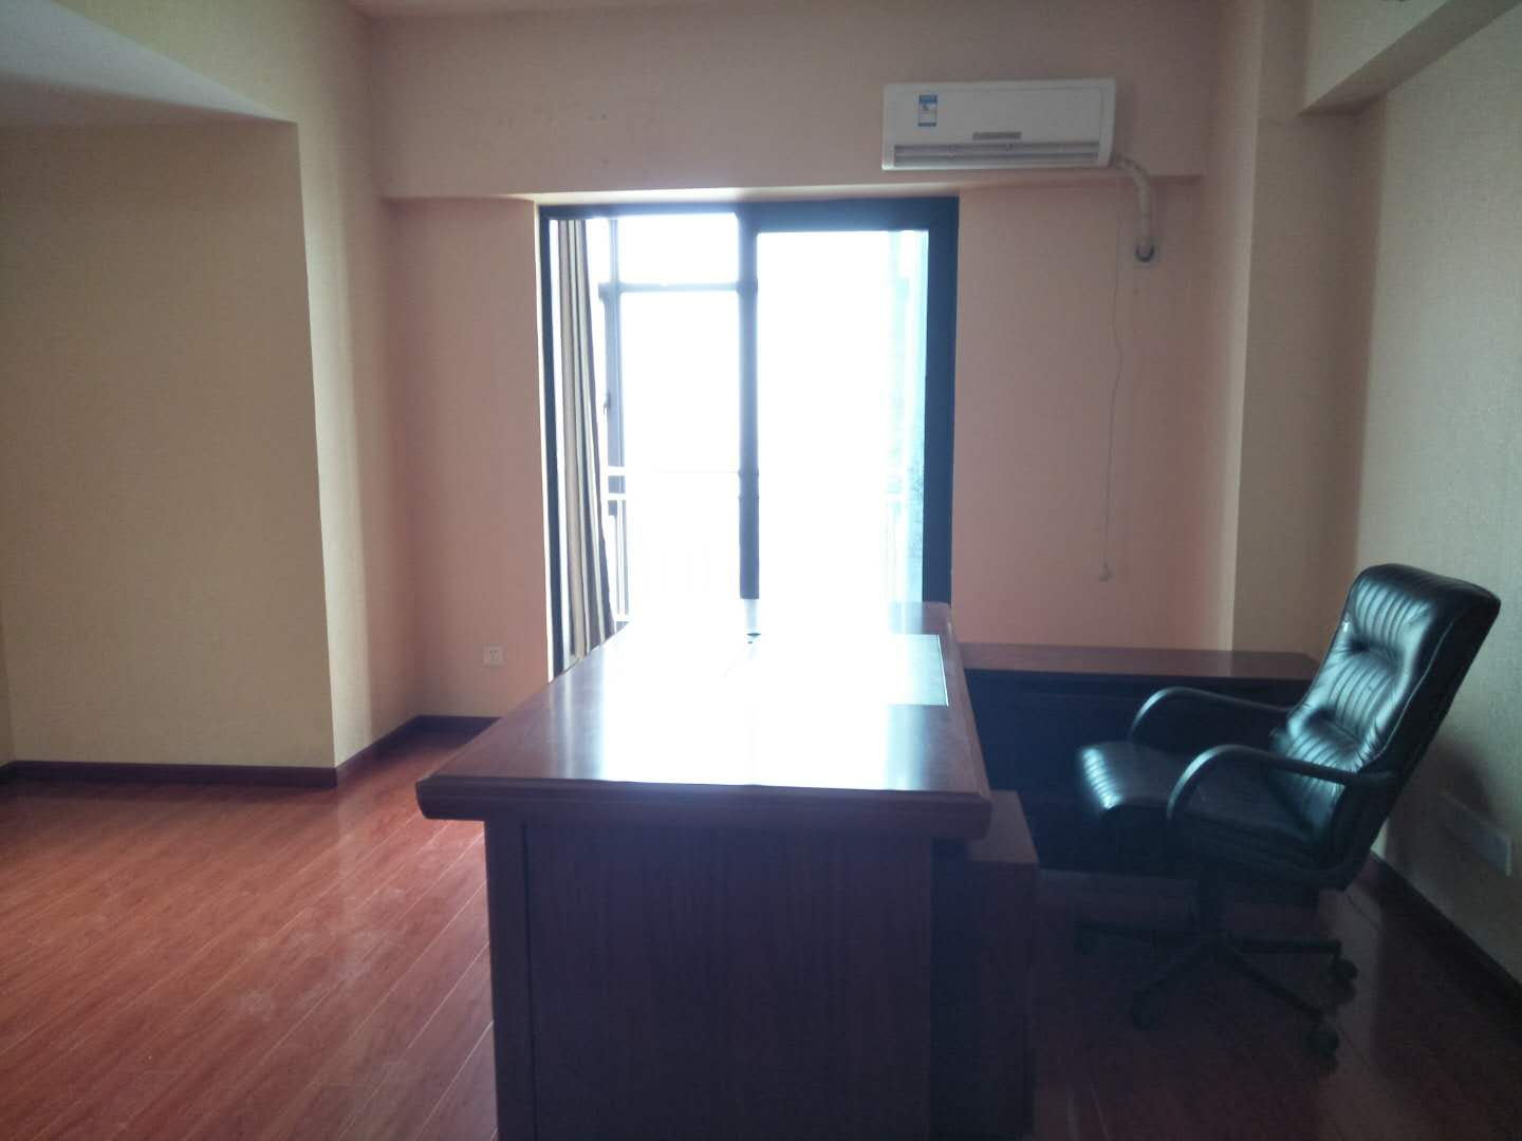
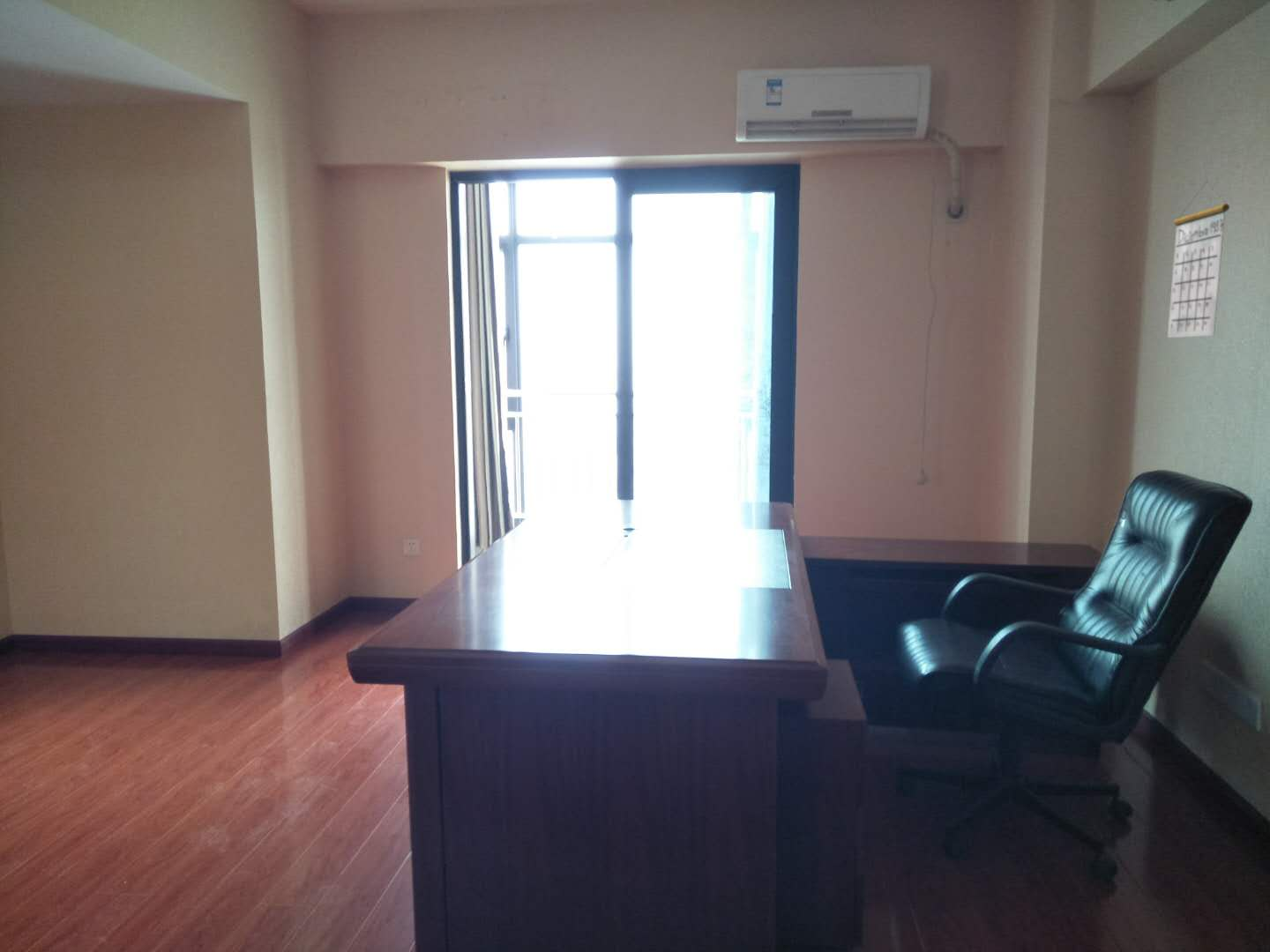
+ calendar [1167,181,1230,338]
